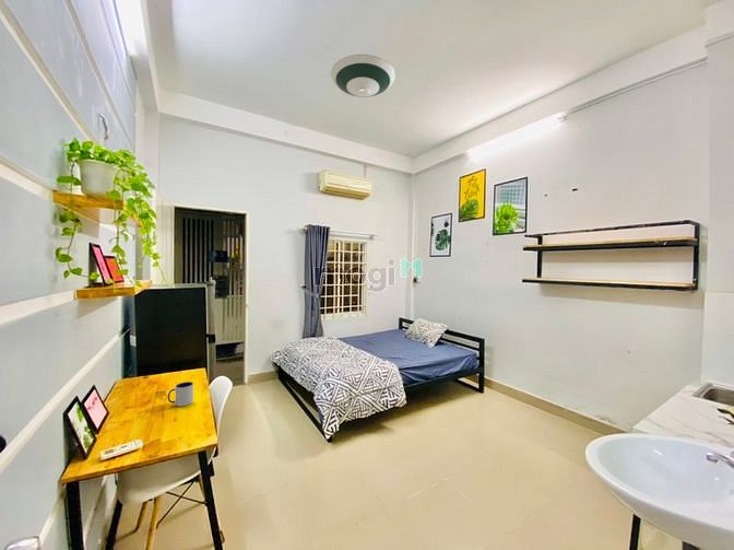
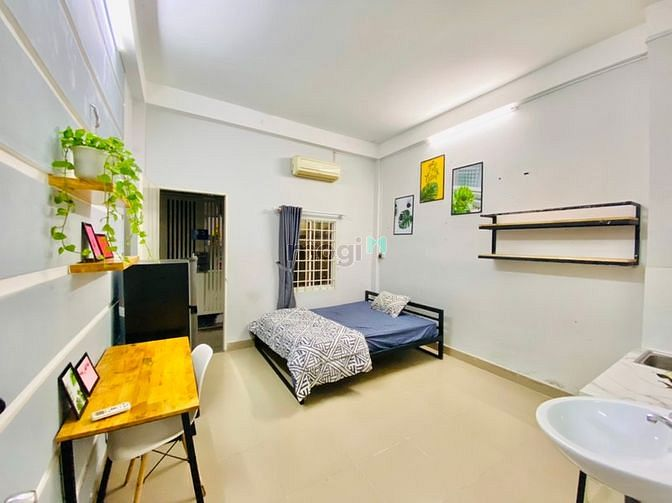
- mug [167,381,194,408]
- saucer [330,54,396,98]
